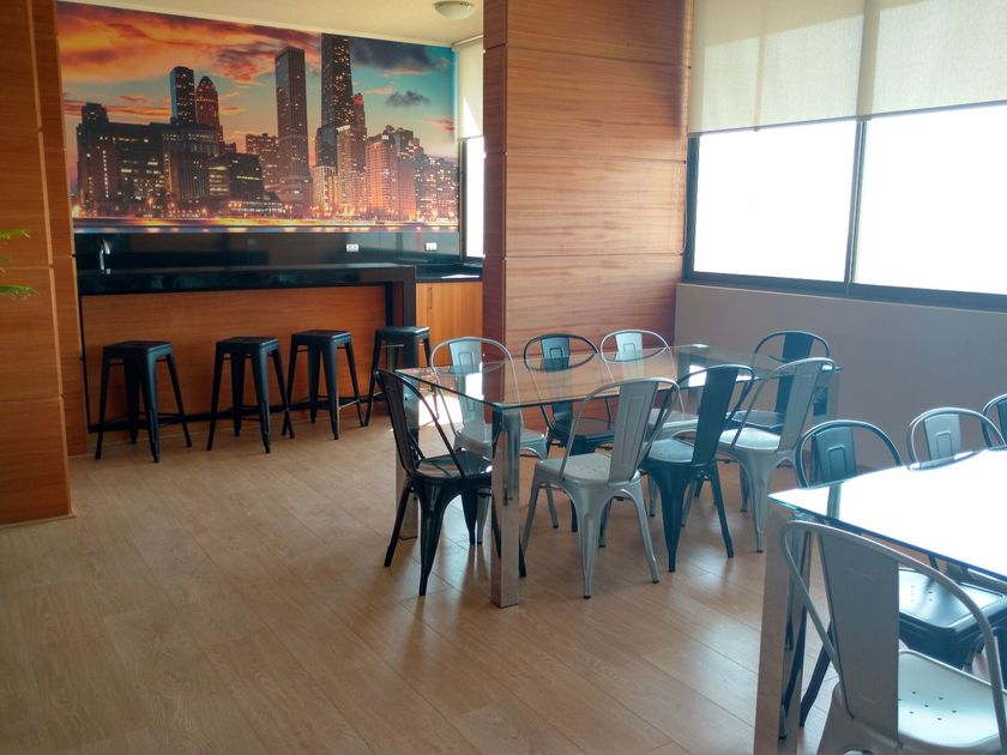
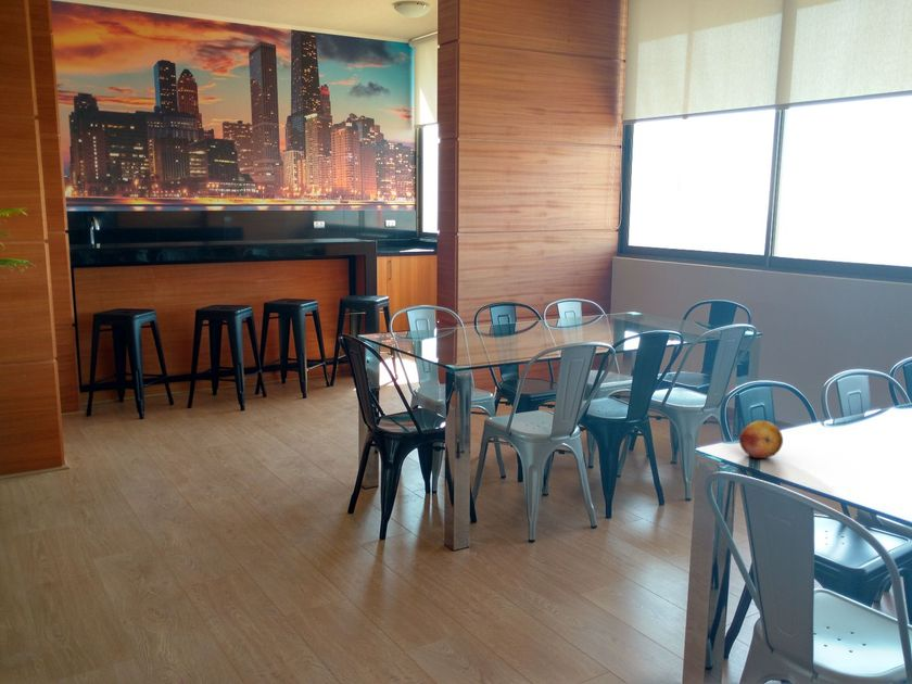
+ fruit [738,419,784,459]
